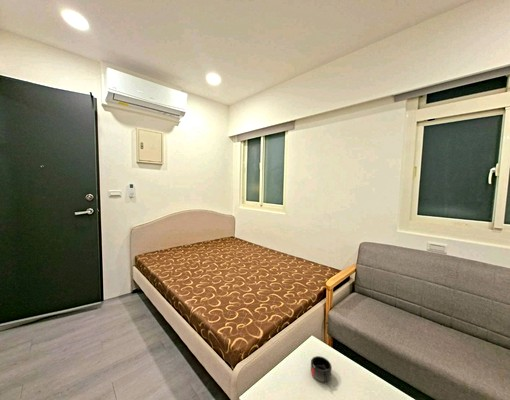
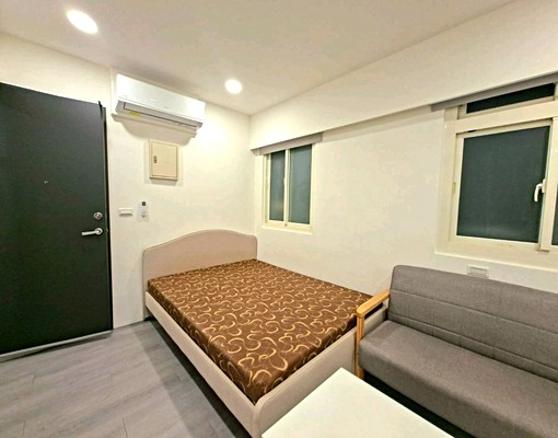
- mug [309,355,333,384]
